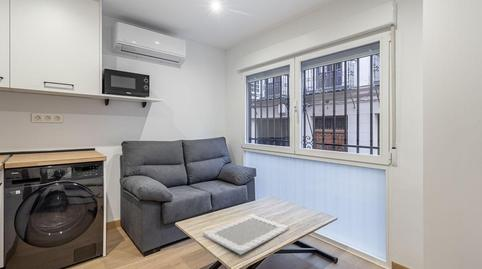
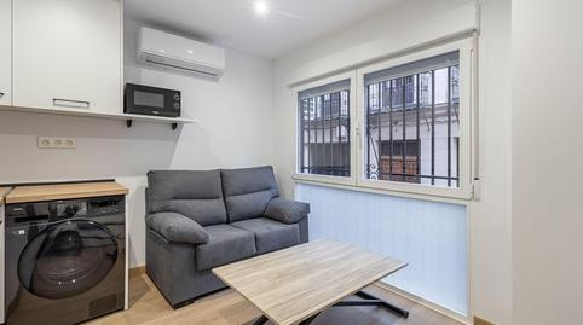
- decorative tray [202,213,290,256]
